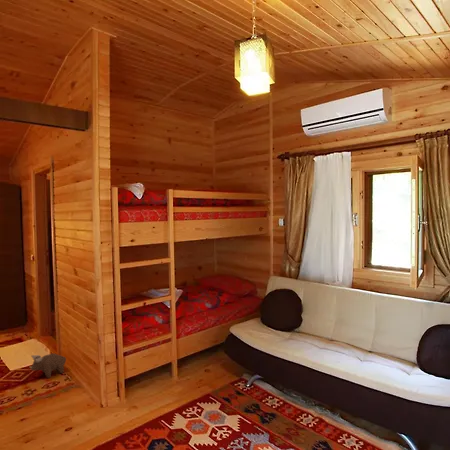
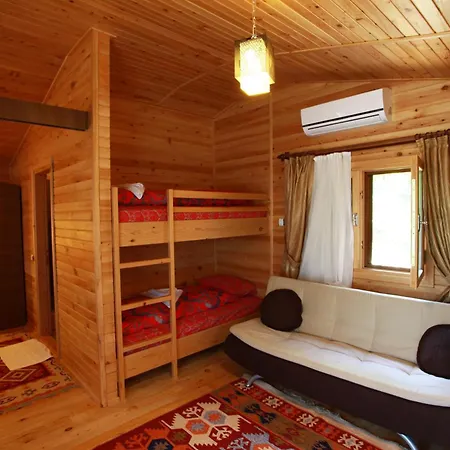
- plush toy [29,352,67,379]
